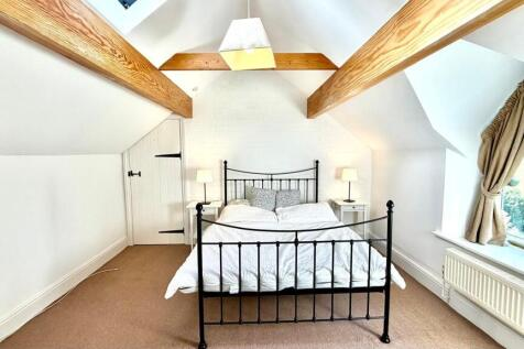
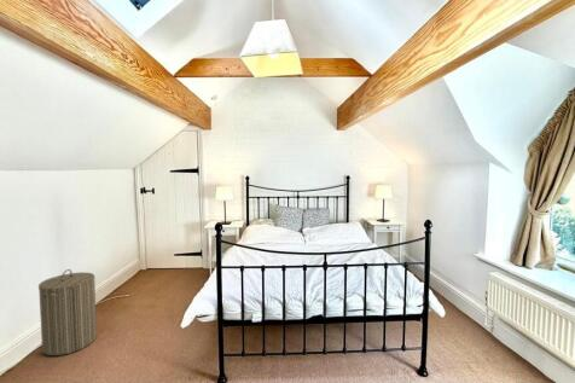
+ laundry hamper [37,268,98,356]
